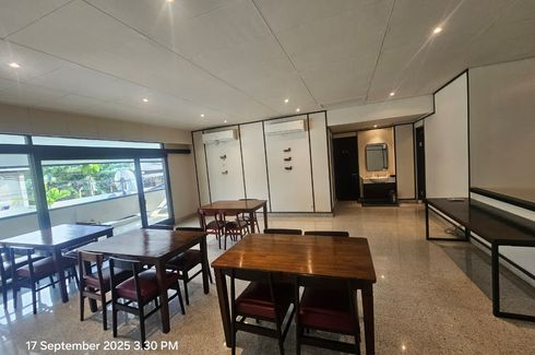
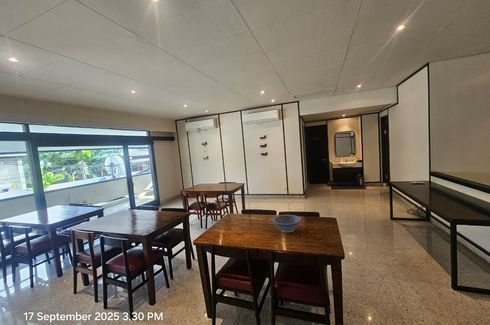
+ decorative bowl [271,214,303,233]
